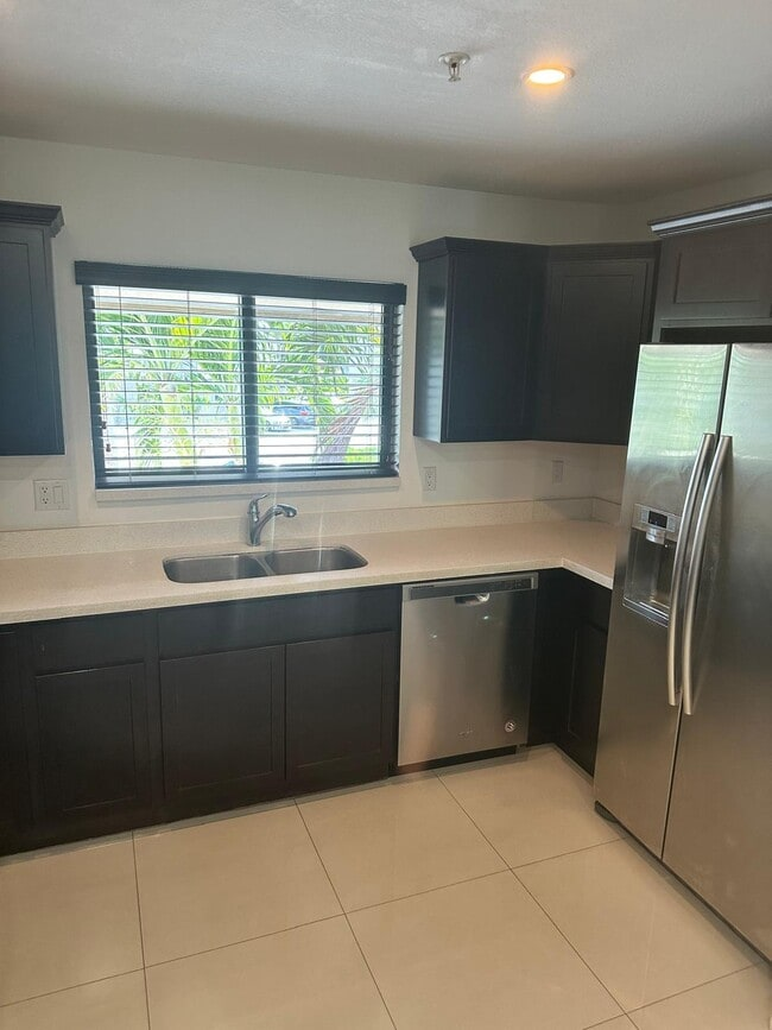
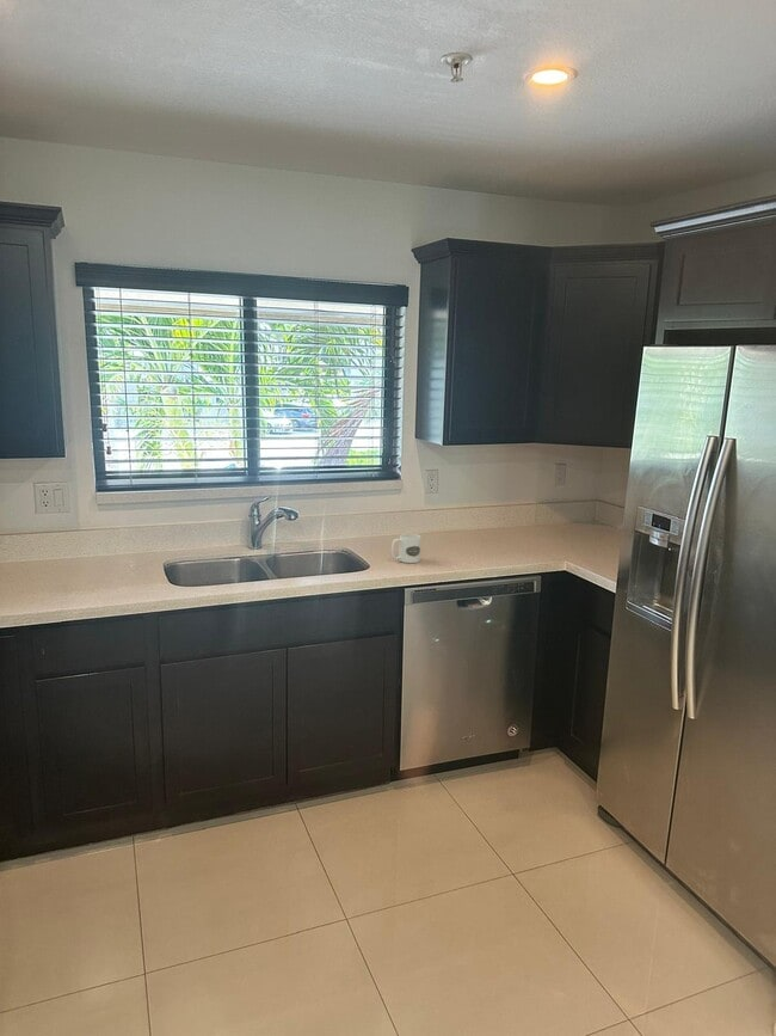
+ mug [390,533,423,564]
